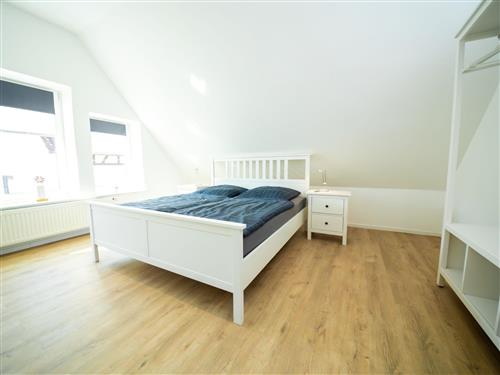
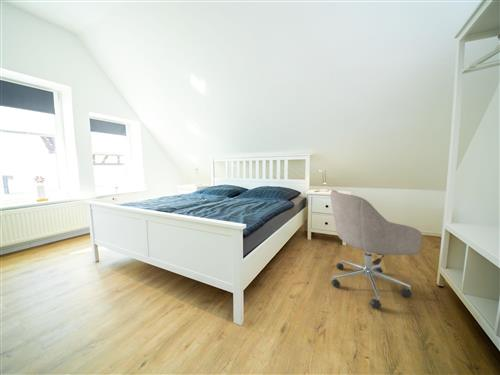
+ chair [330,189,423,310]
